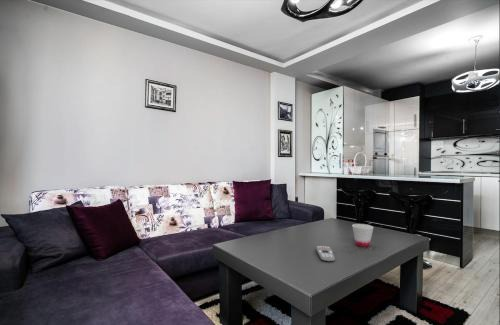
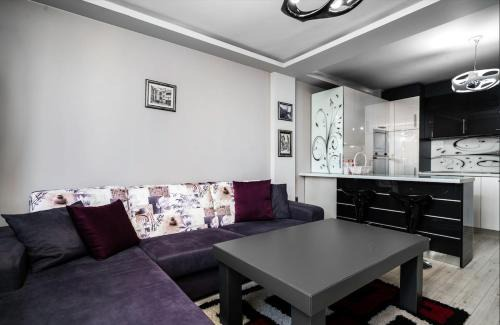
- cup [351,223,375,248]
- remote control [315,245,336,263]
